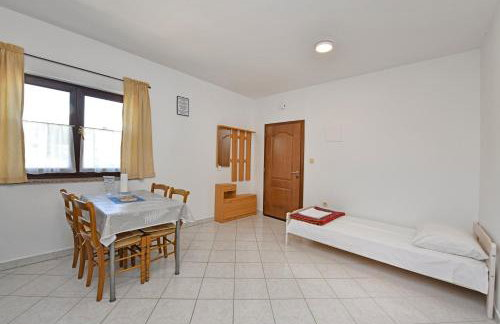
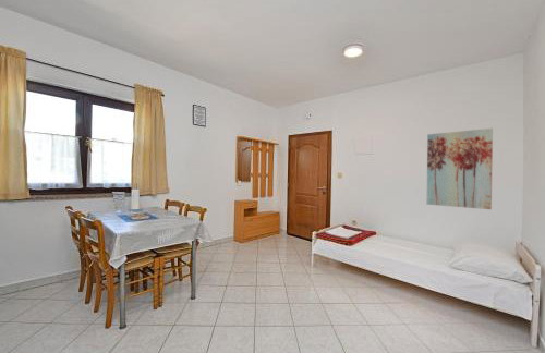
+ wall art [426,127,494,210]
